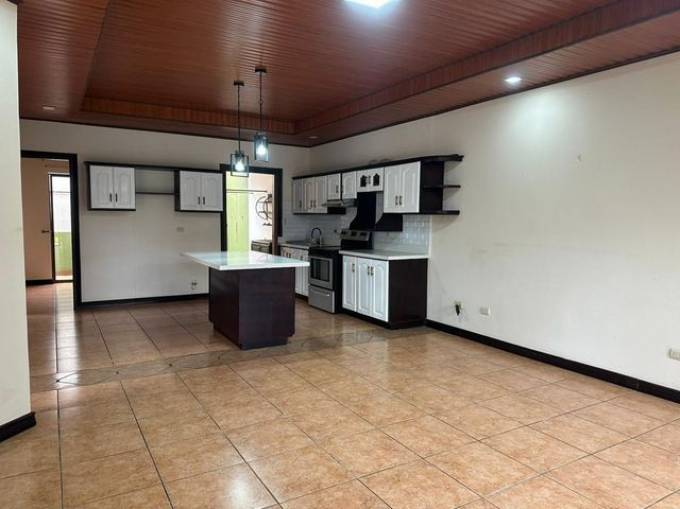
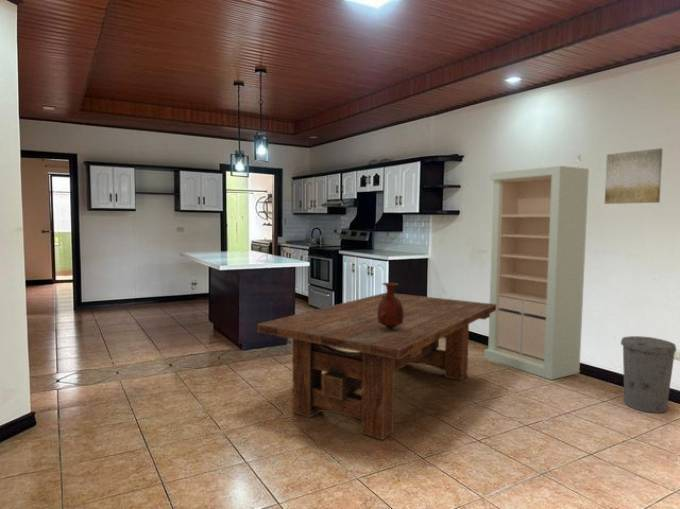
+ wall art [604,147,664,205]
+ storage cabinet [483,165,590,381]
+ dining table [256,292,496,441]
+ vase [378,282,404,329]
+ trash can [620,335,677,414]
